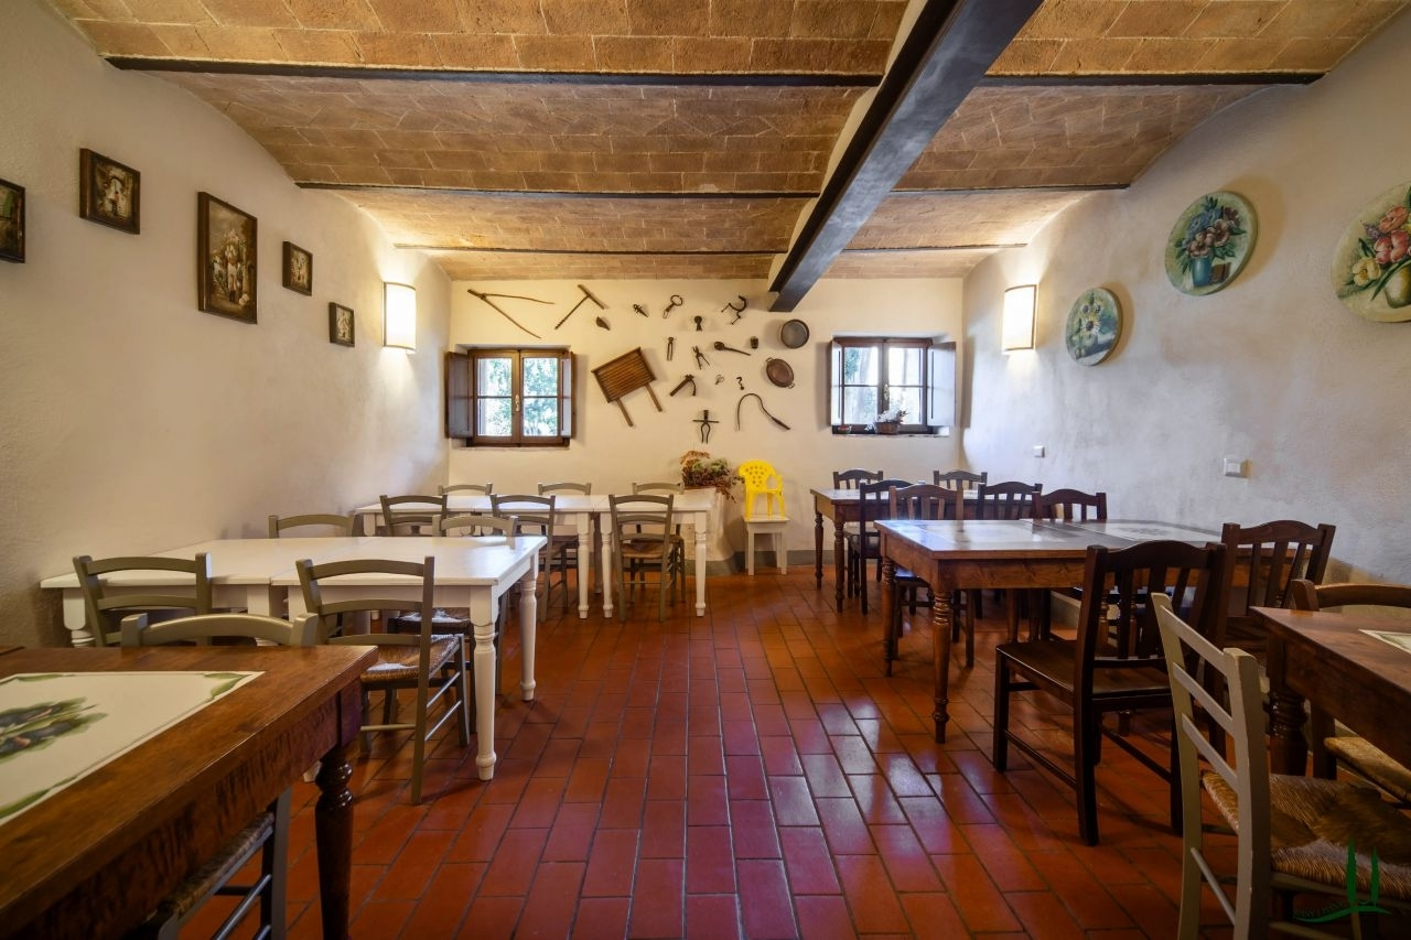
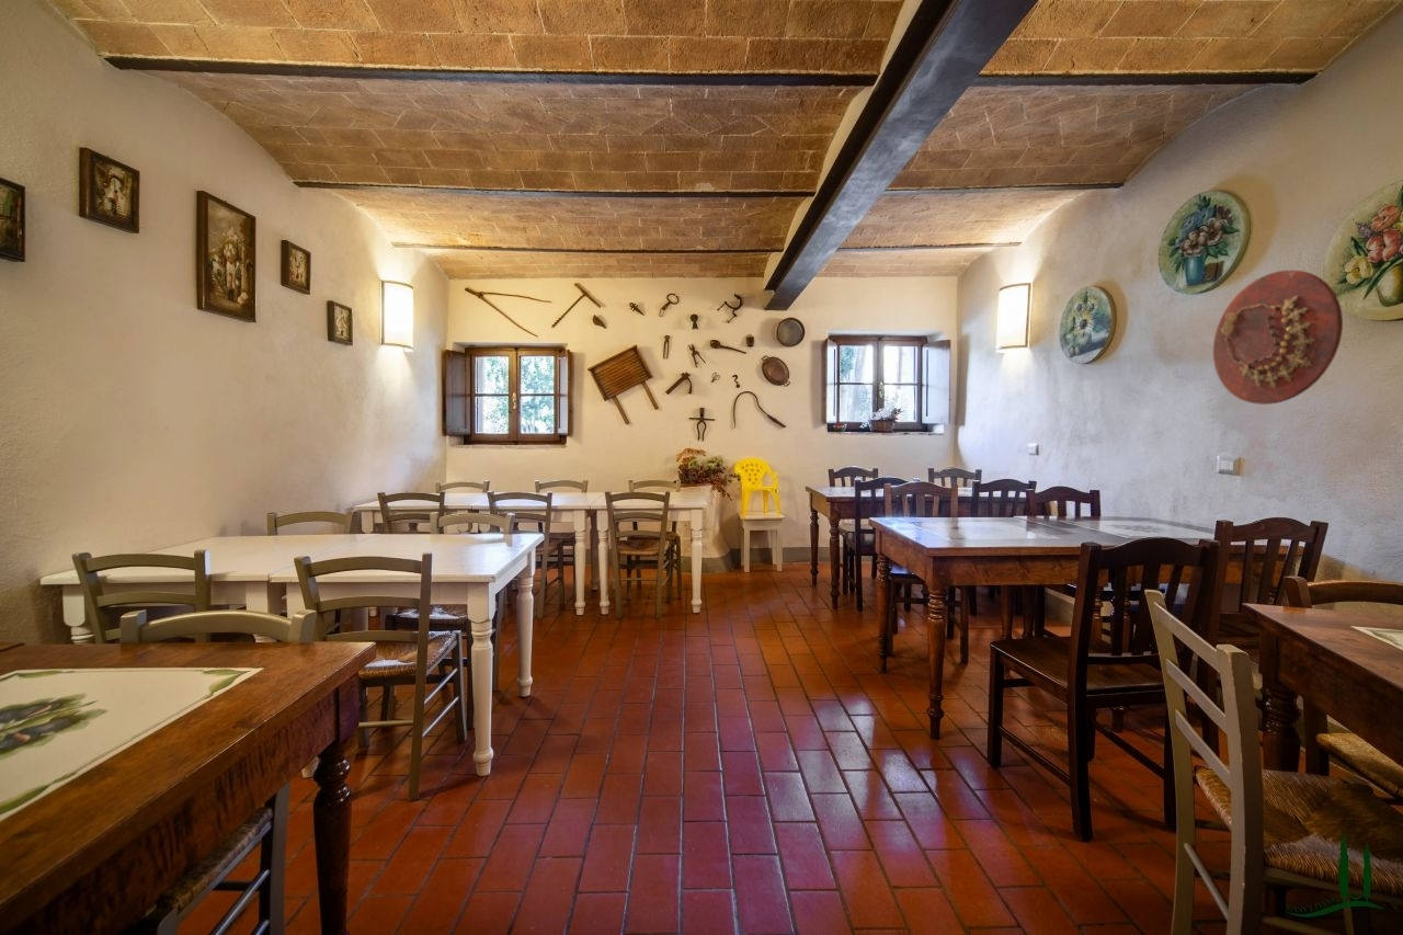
+ decorative platter [1212,270,1344,406]
